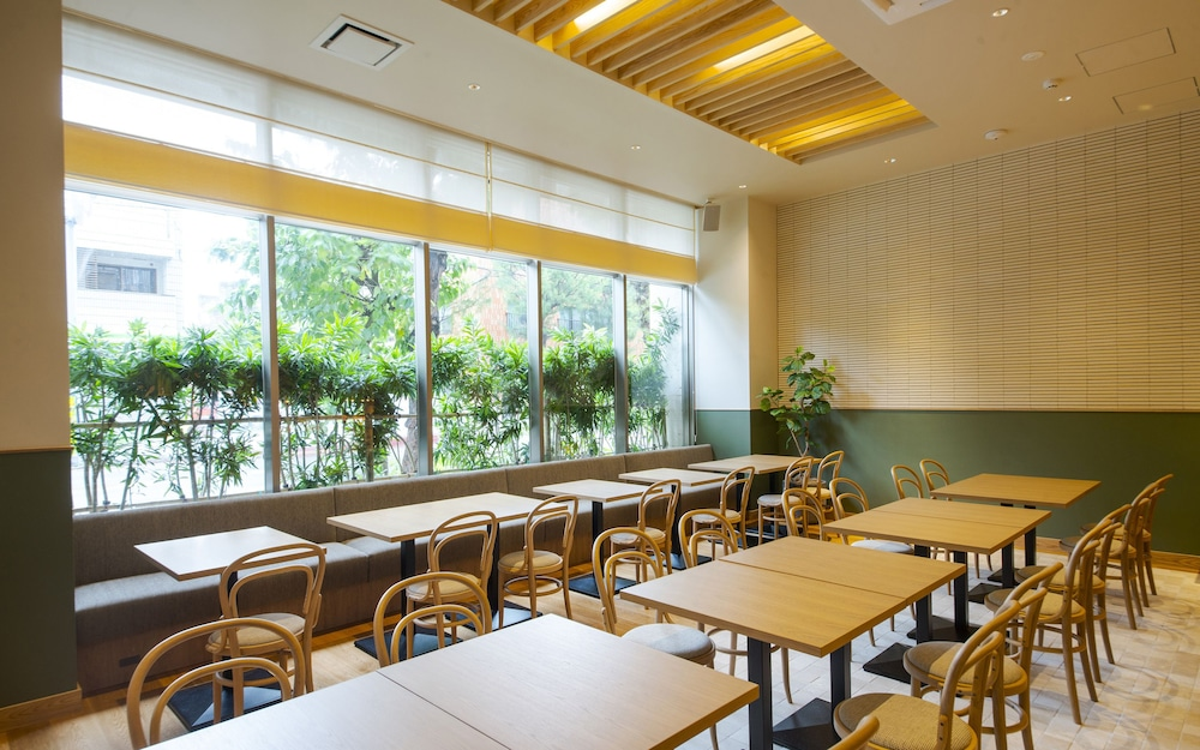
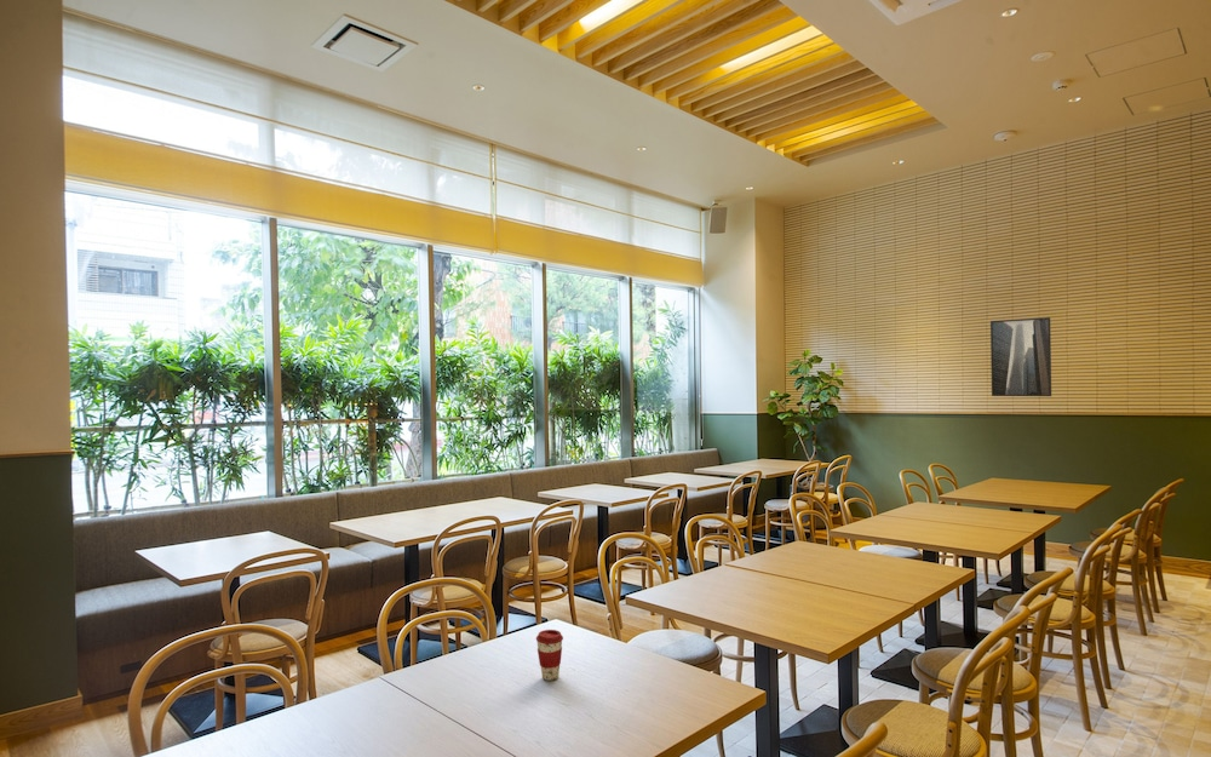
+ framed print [989,316,1052,397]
+ coffee cup [535,629,564,682]
